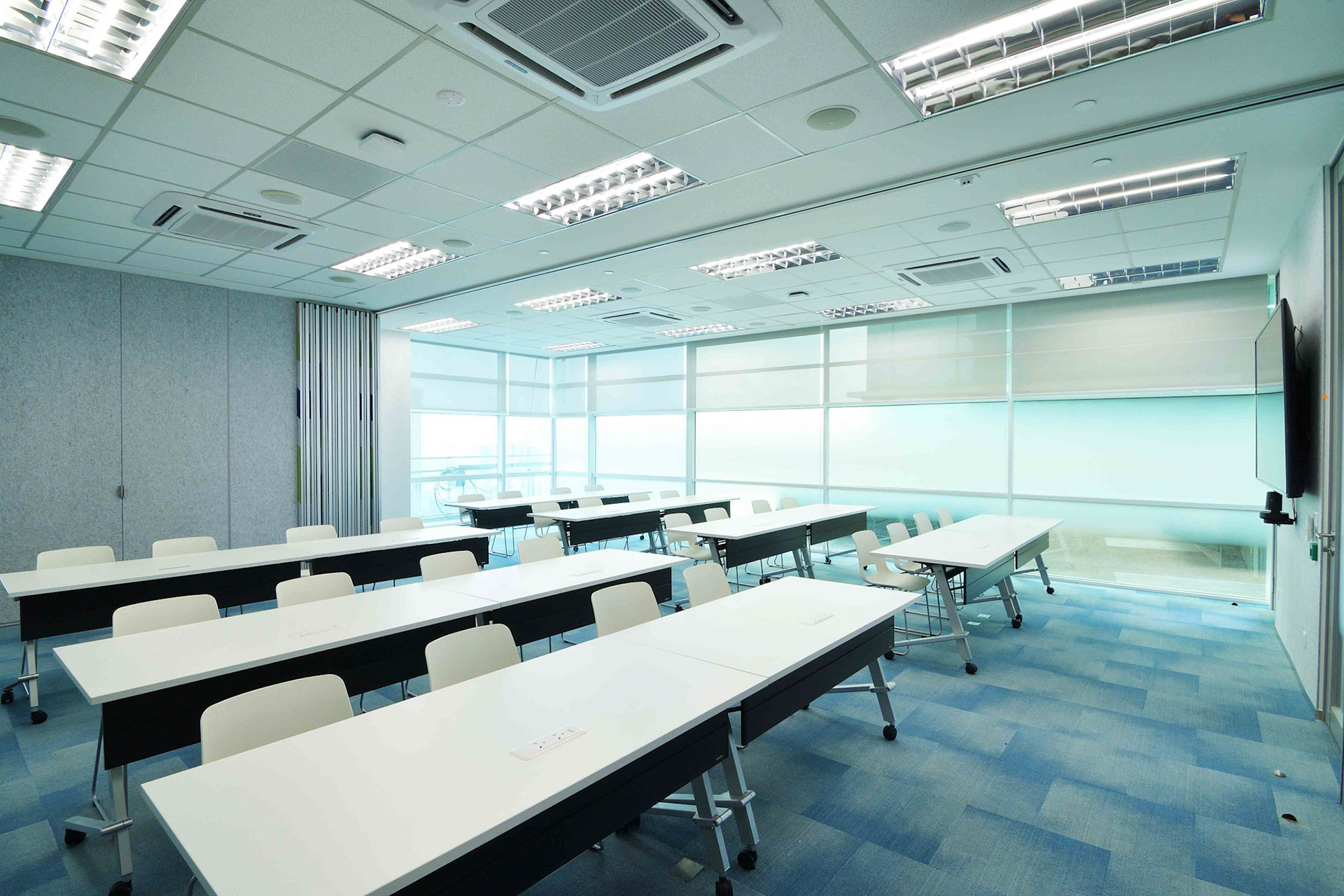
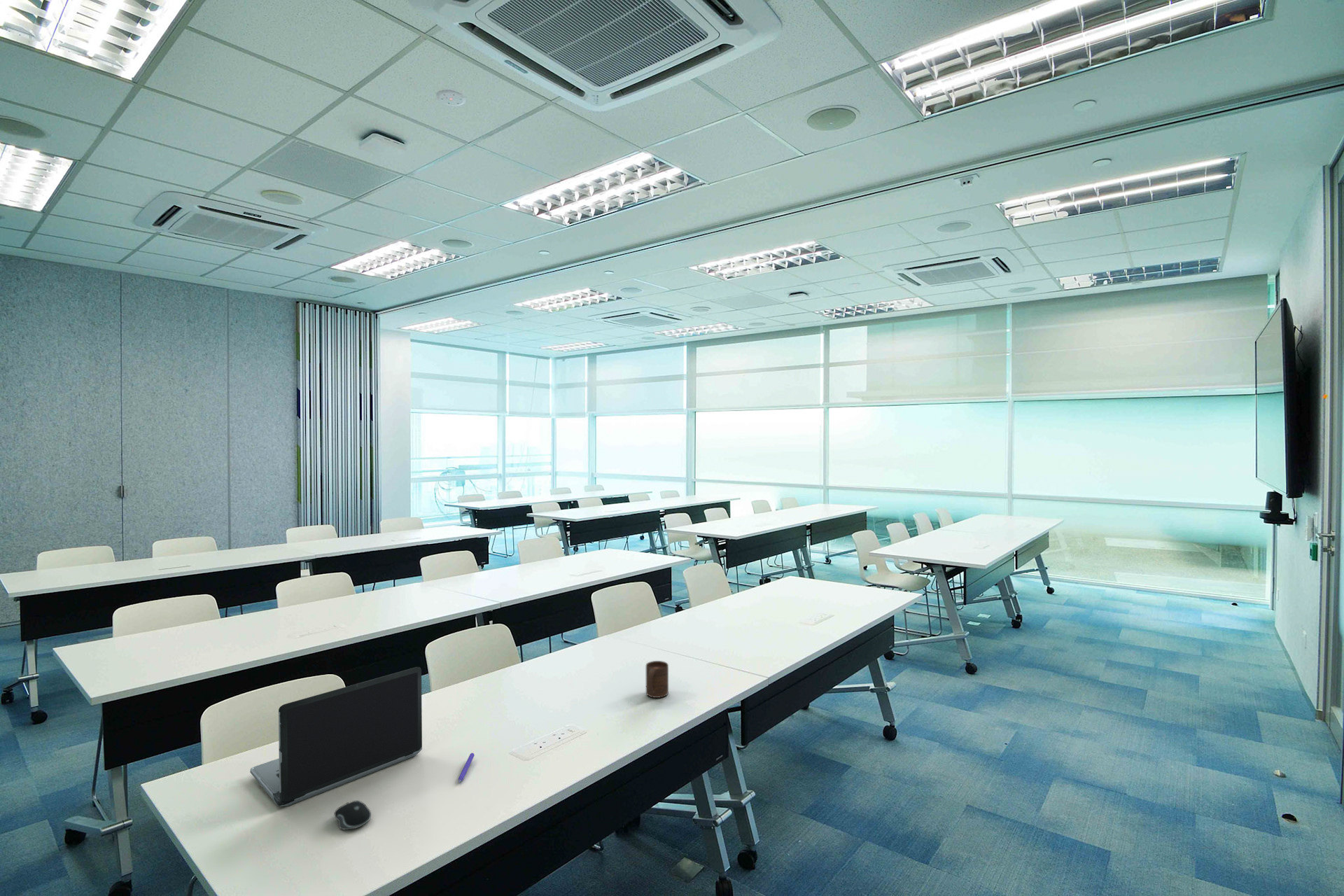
+ laptop computer [249,666,423,808]
+ pen [458,752,475,784]
+ cup [645,660,669,699]
+ computer mouse [334,800,372,830]
